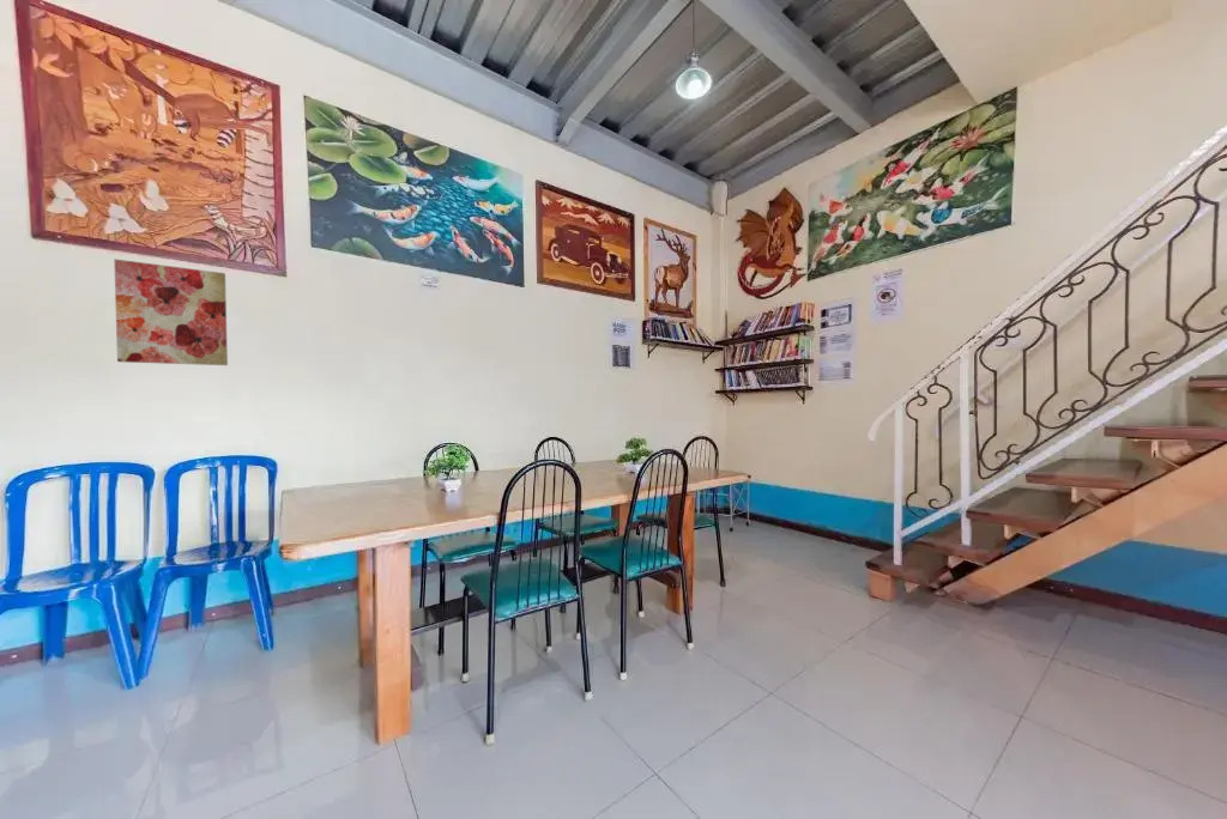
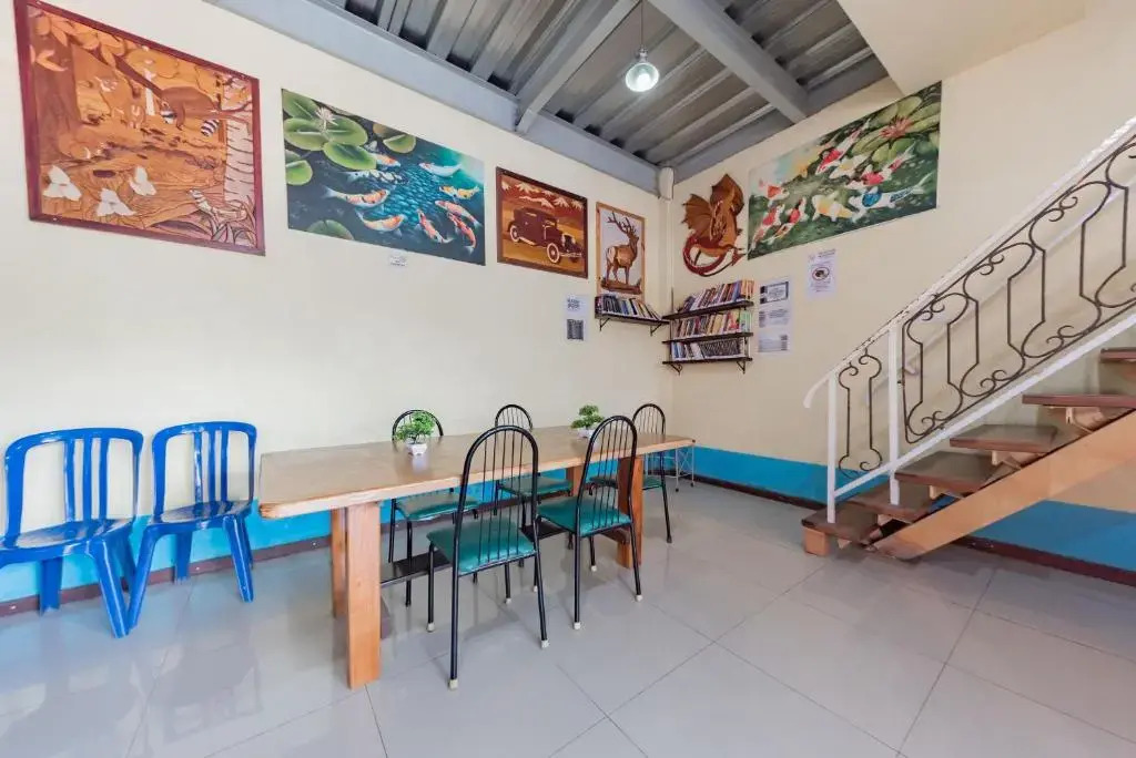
- wall art [113,259,229,366]
